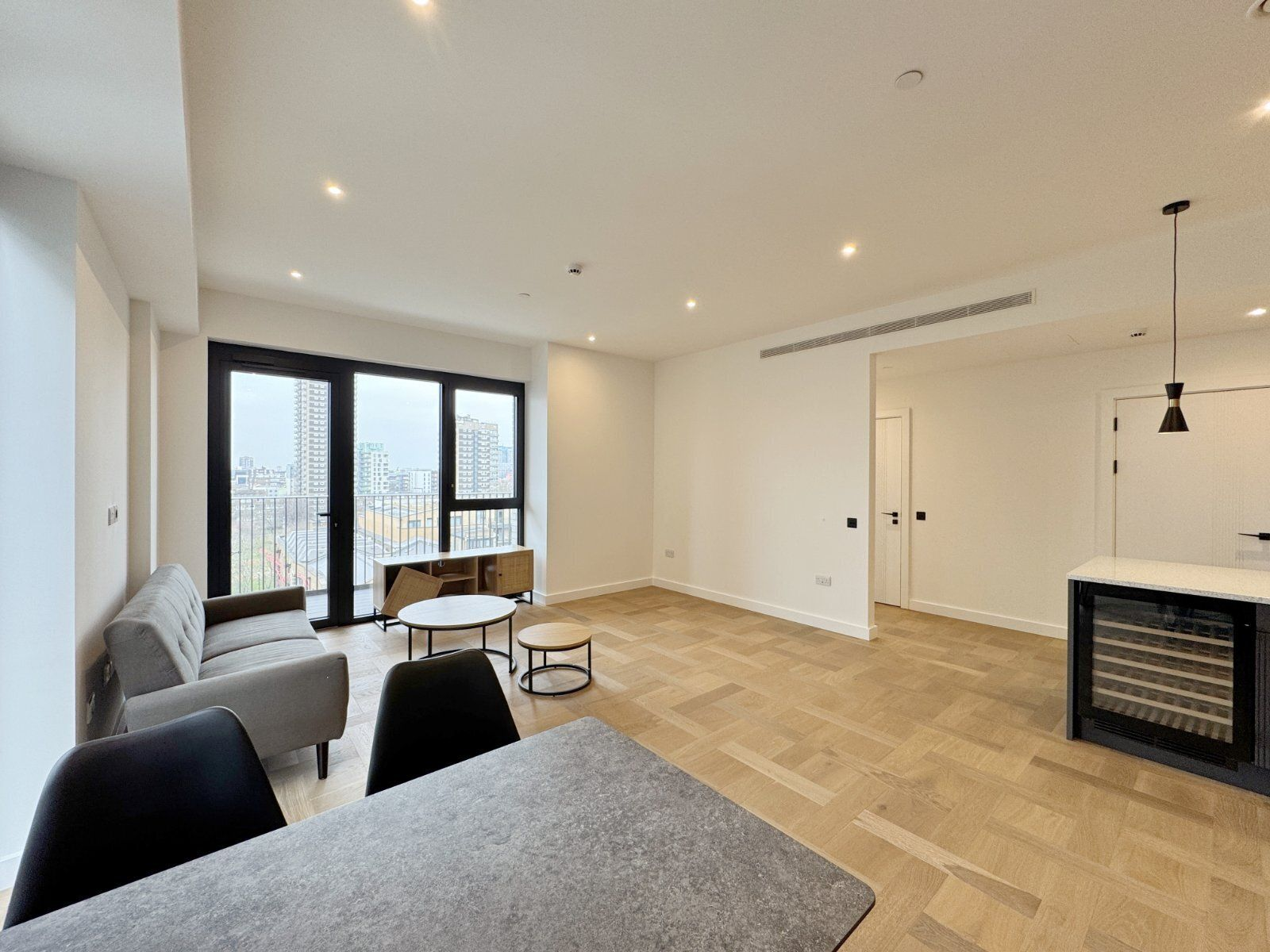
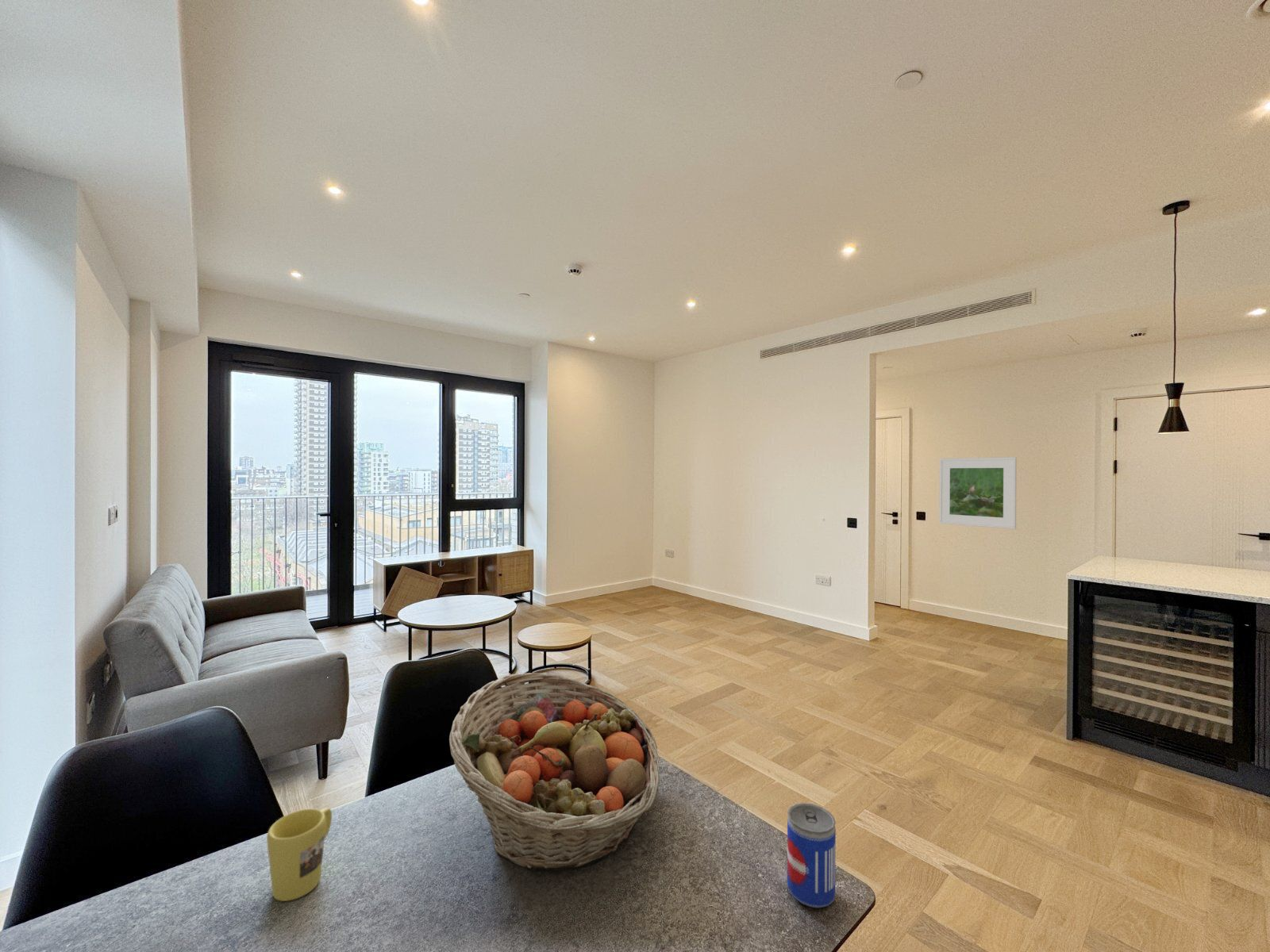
+ mug [266,807,333,902]
+ beer can [787,802,837,909]
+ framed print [938,456,1018,530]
+ fruit basket [448,672,660,872]
